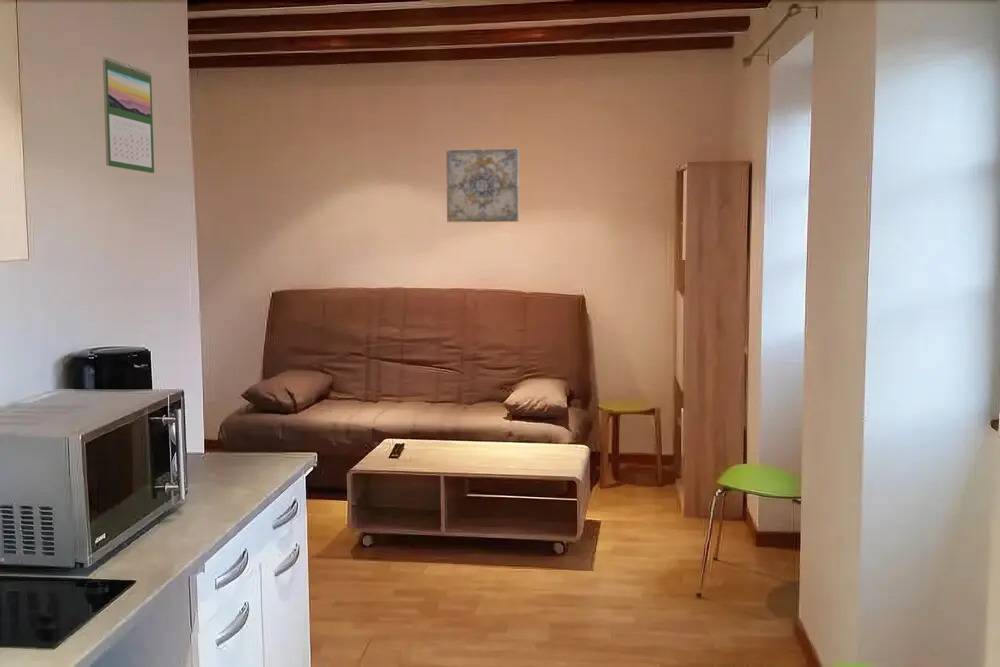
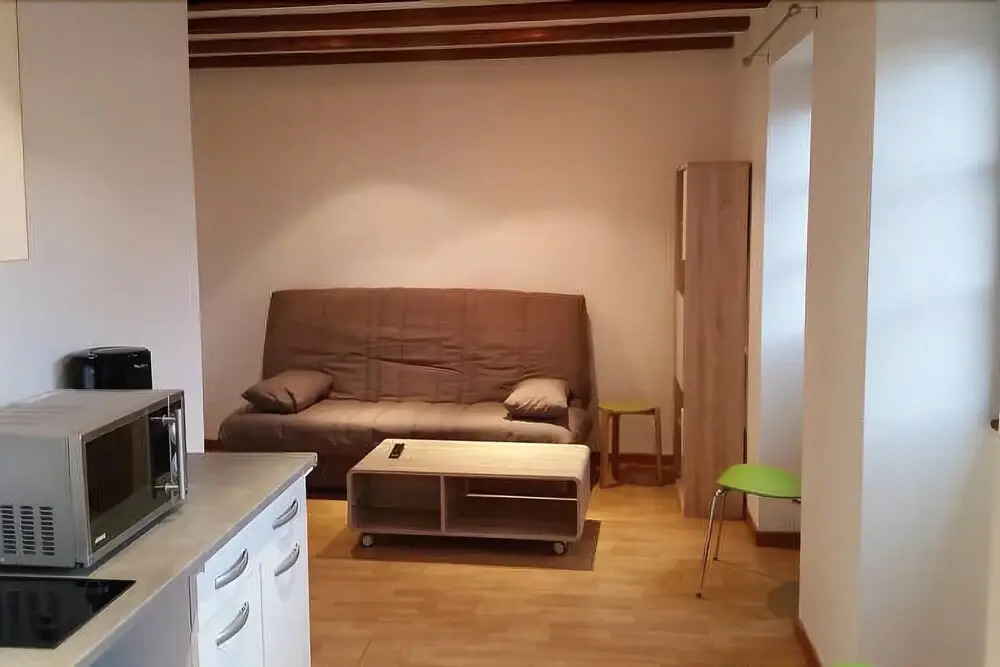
- wall art [446,148,520,223]
- calendar [102,56,155,174]
